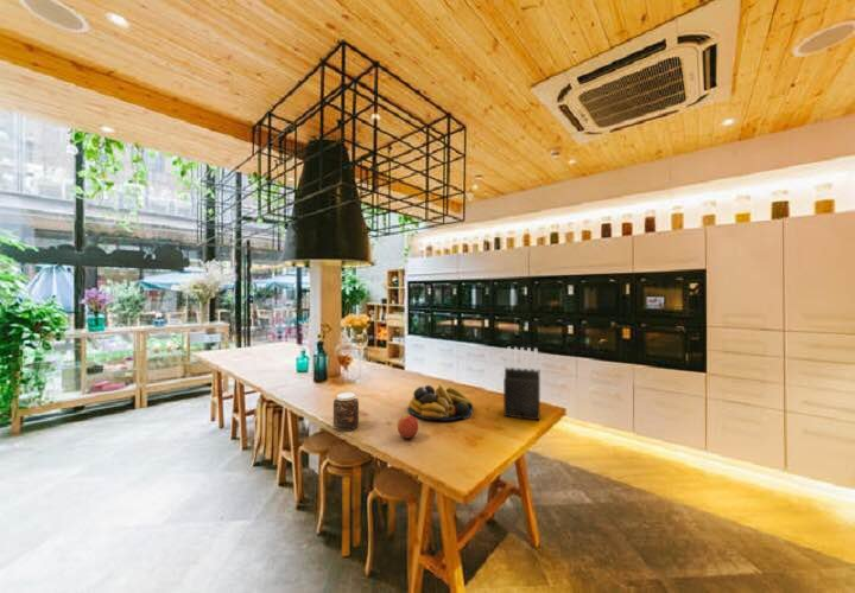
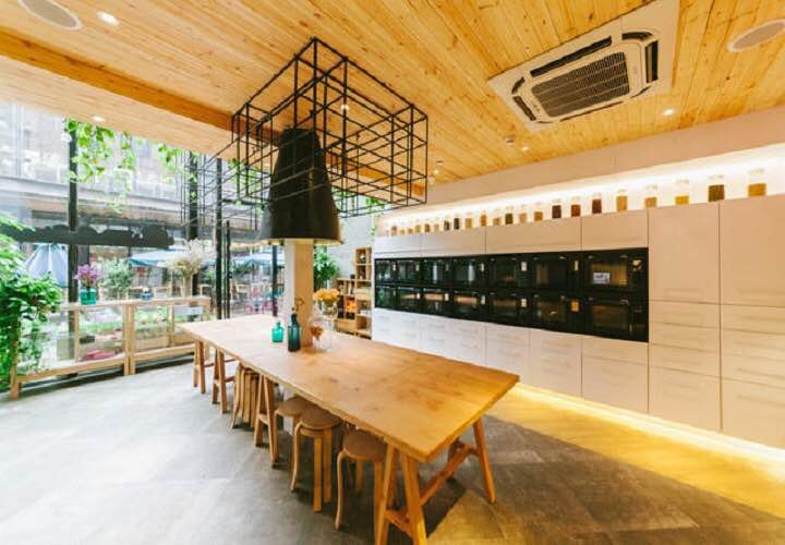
- knife block [502,346,542,421]
- apple [397,414,419,439]
- jar [332,391,360,432]
- fruit bowl [407,383,474,422]
